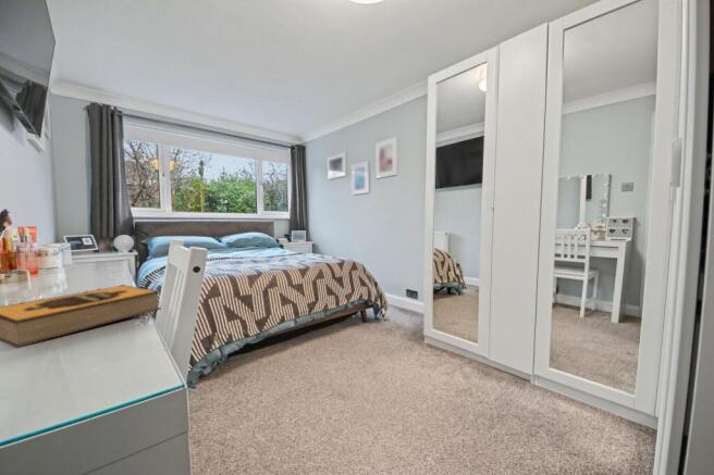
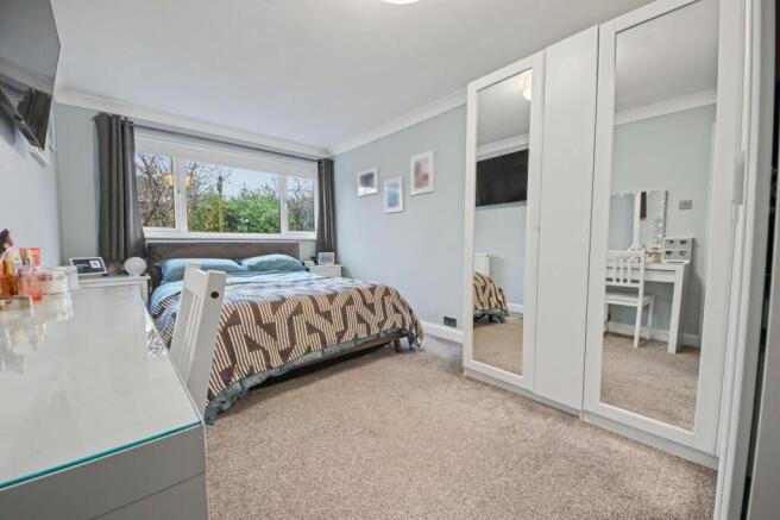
- hardback book [0,284,162,349]
